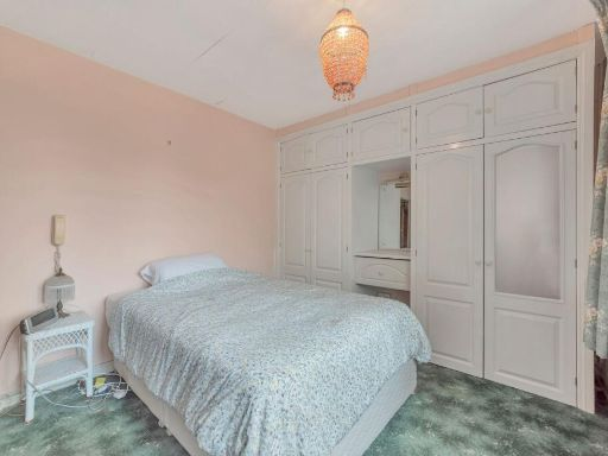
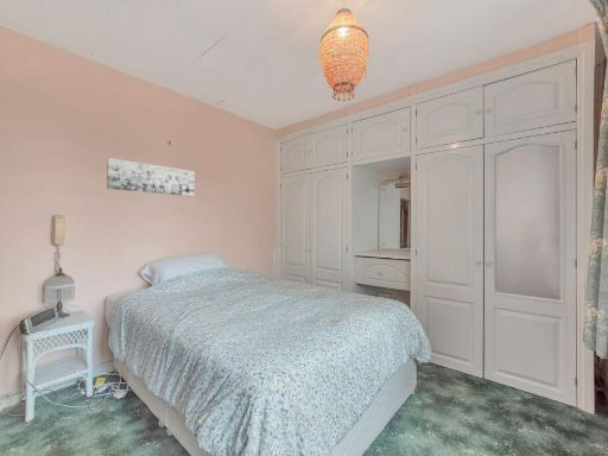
+ wall art [106,157,195,197]
